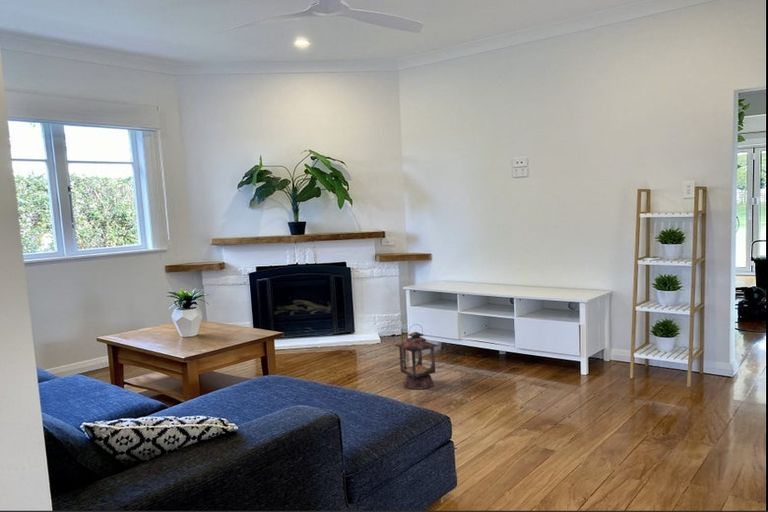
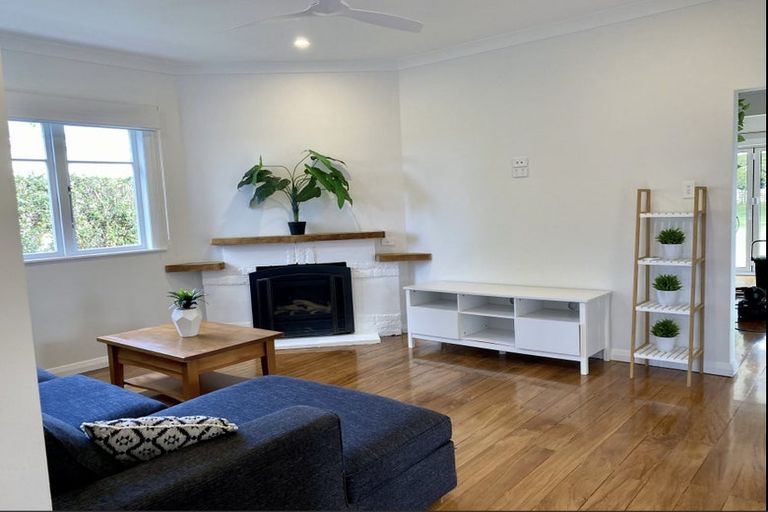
- candle lantern [393,323,440,391]
